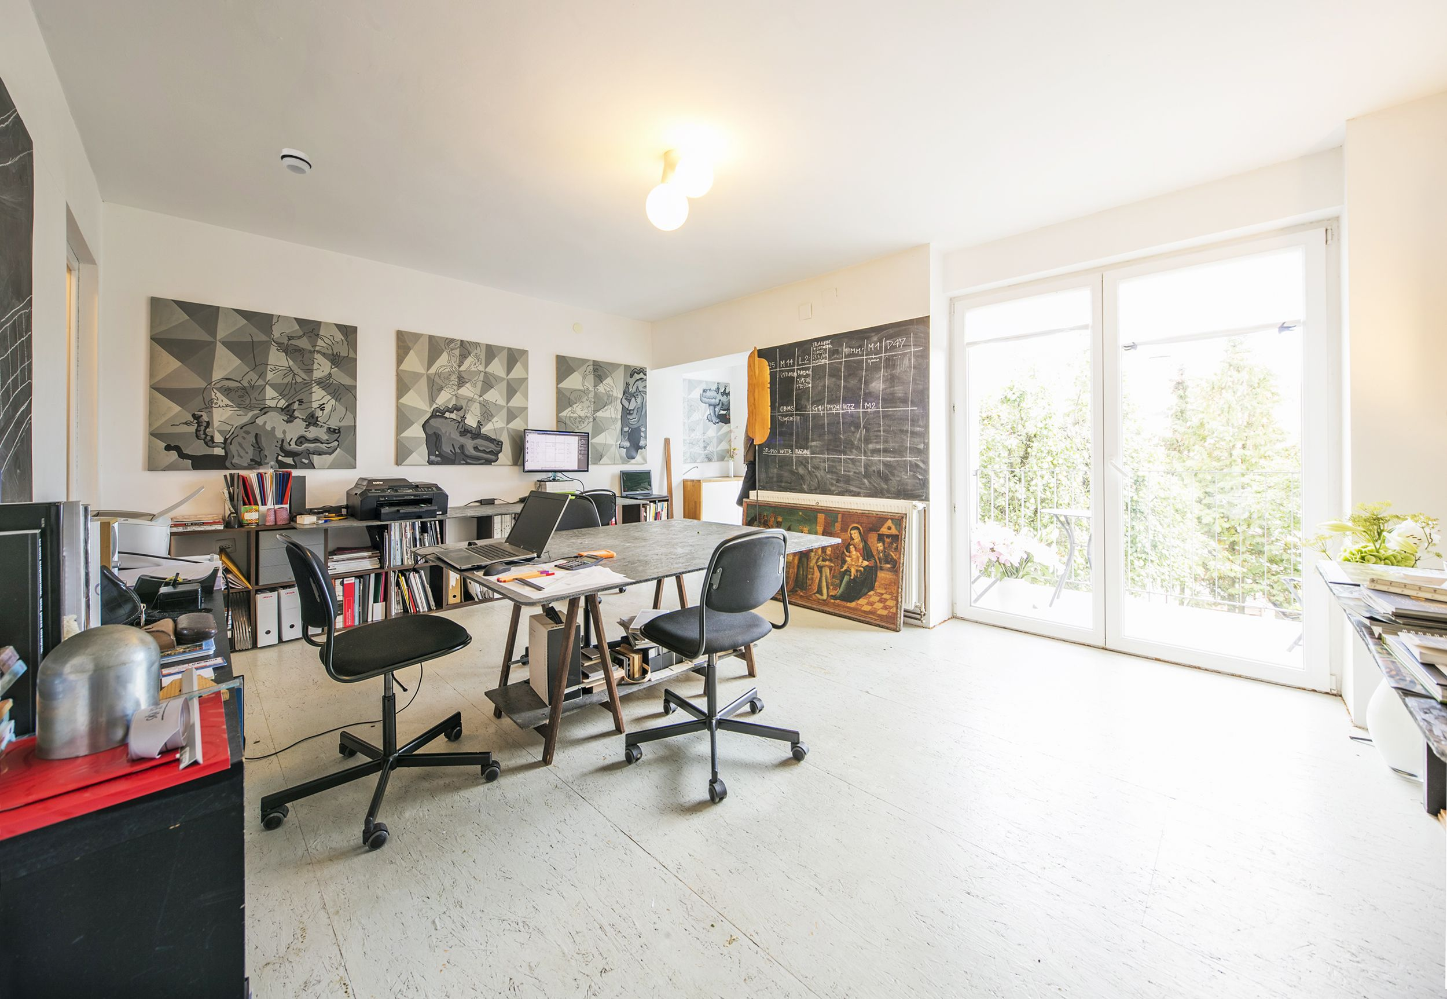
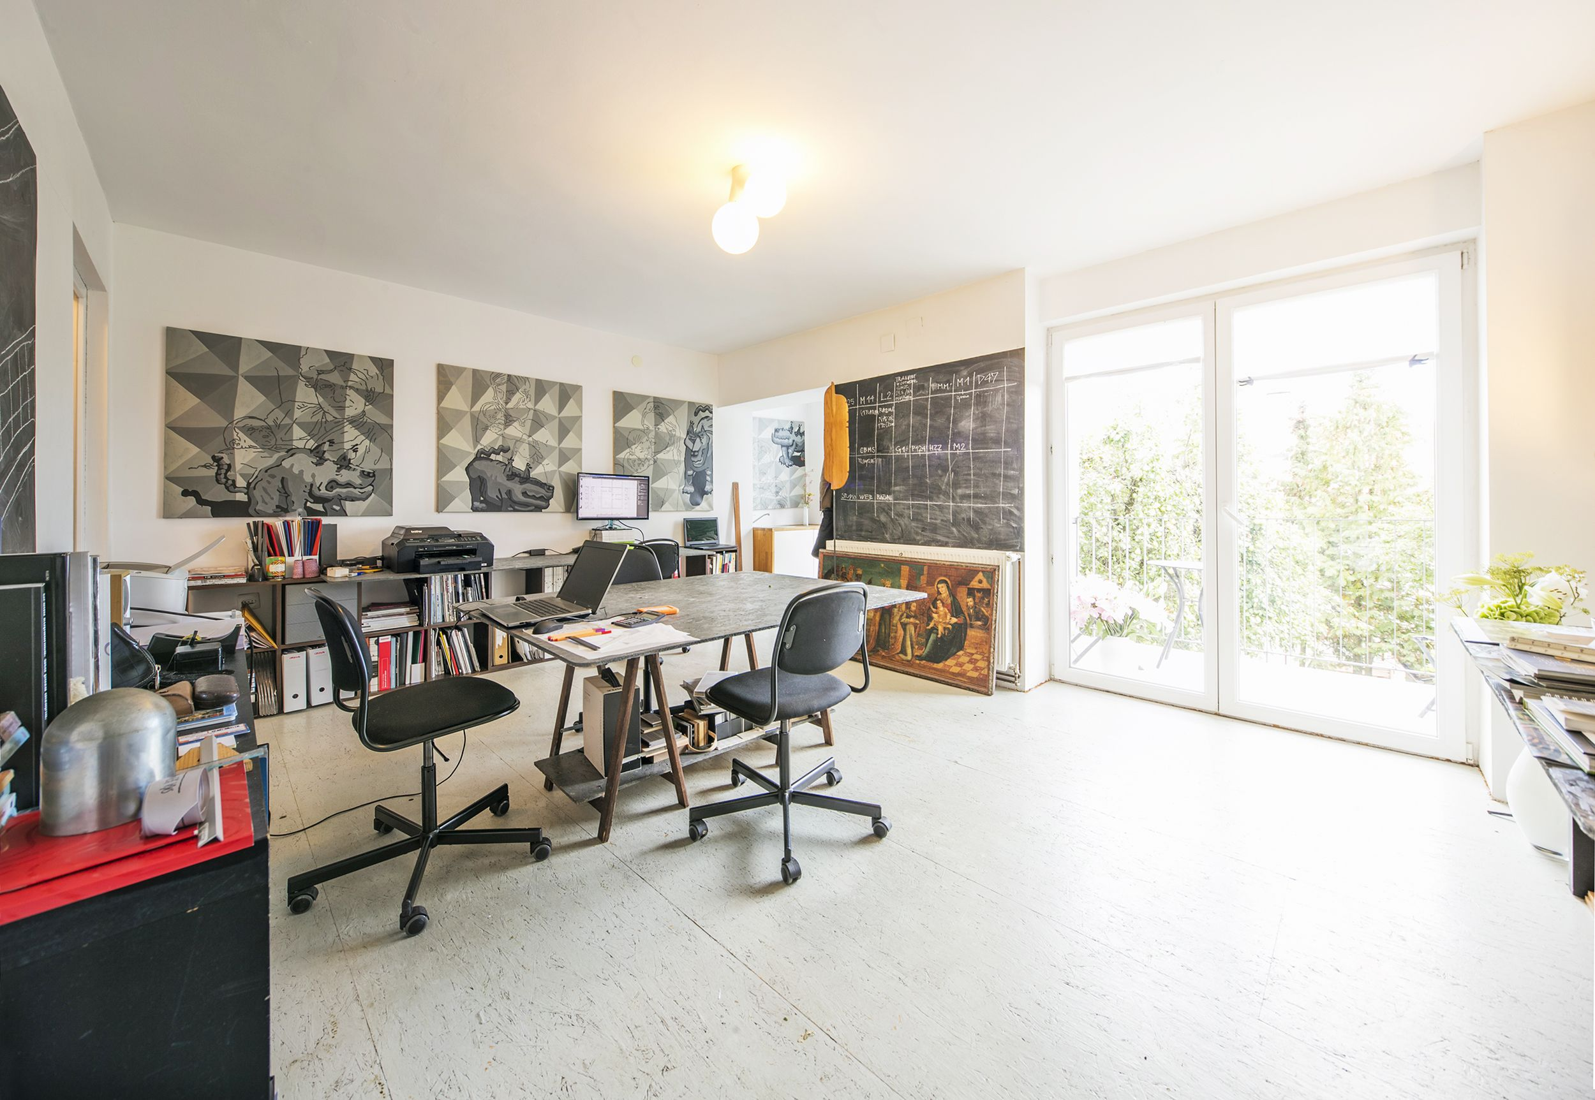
- smoke detector [279,147,312,175]
